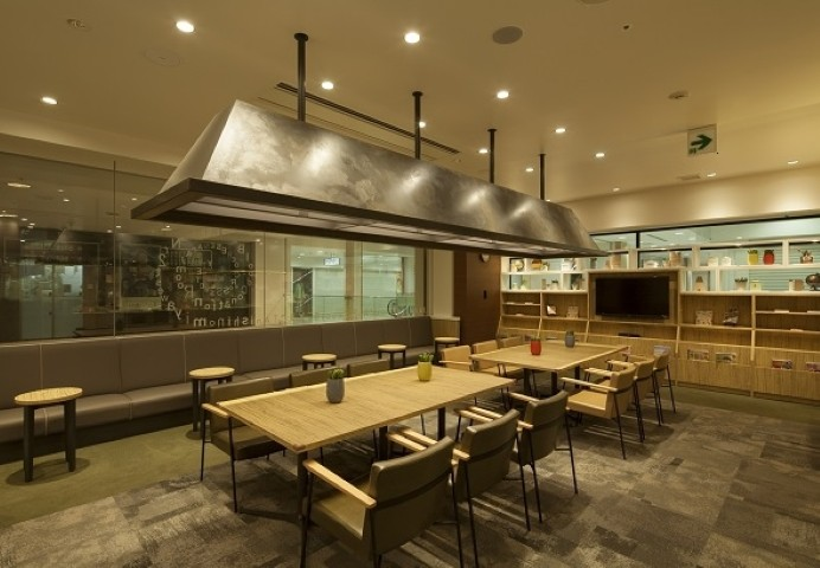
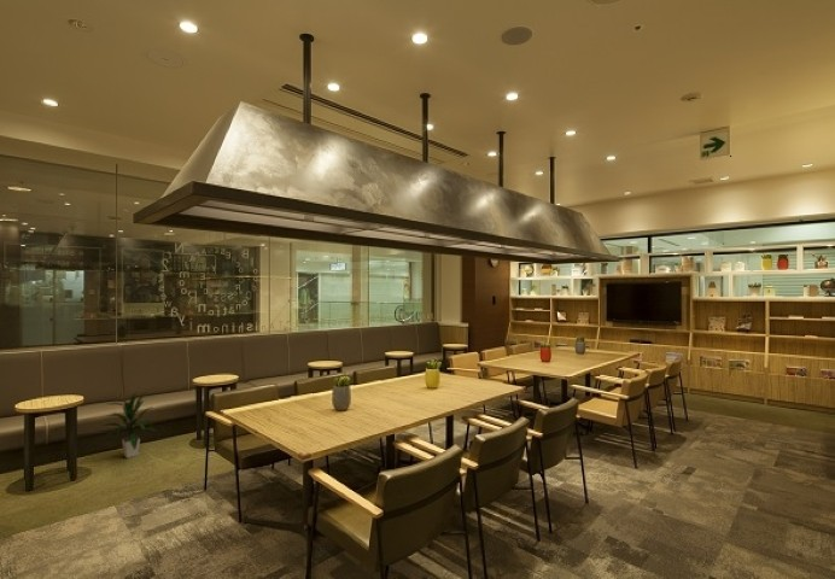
+ indoor plant [101,390,157,460]
